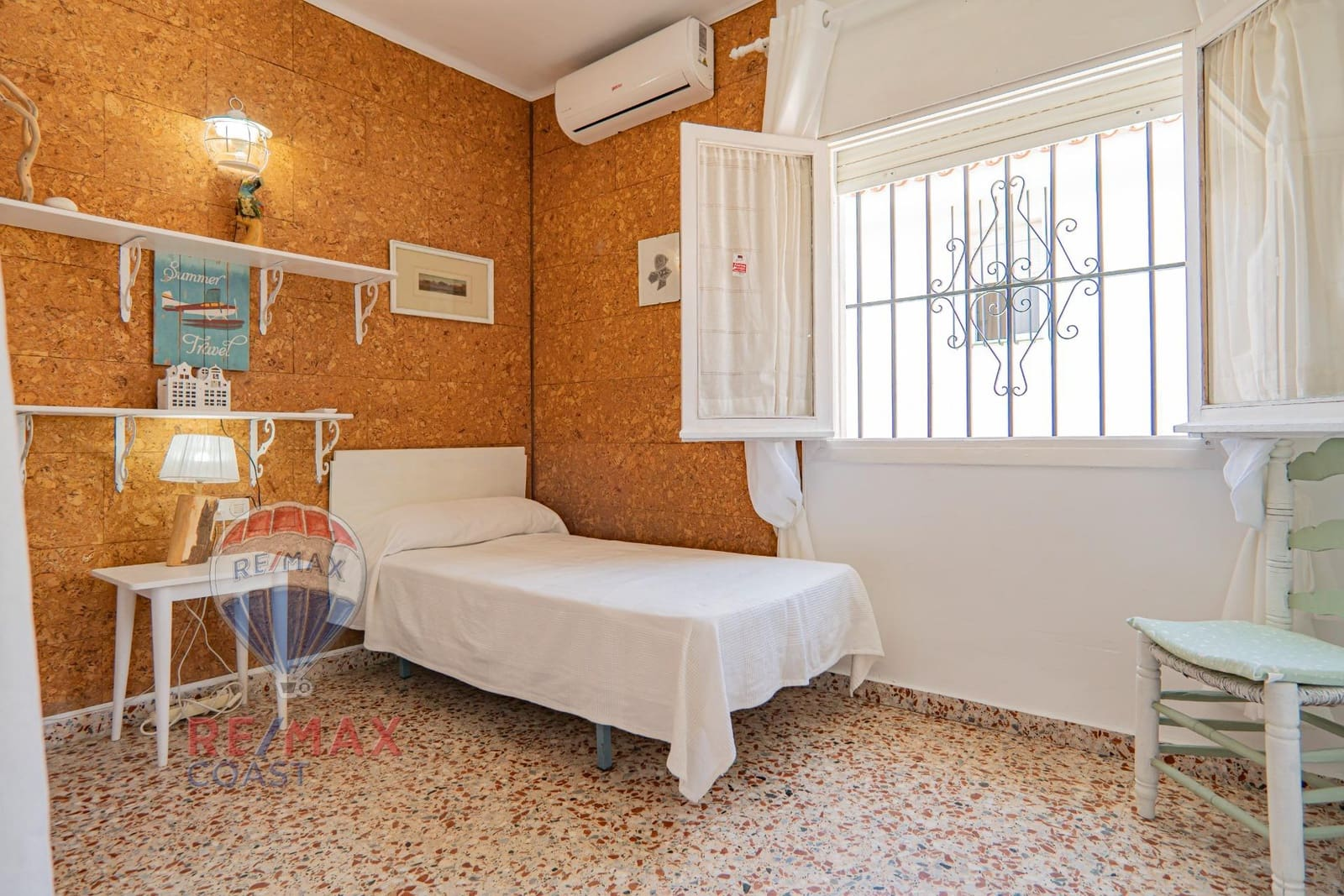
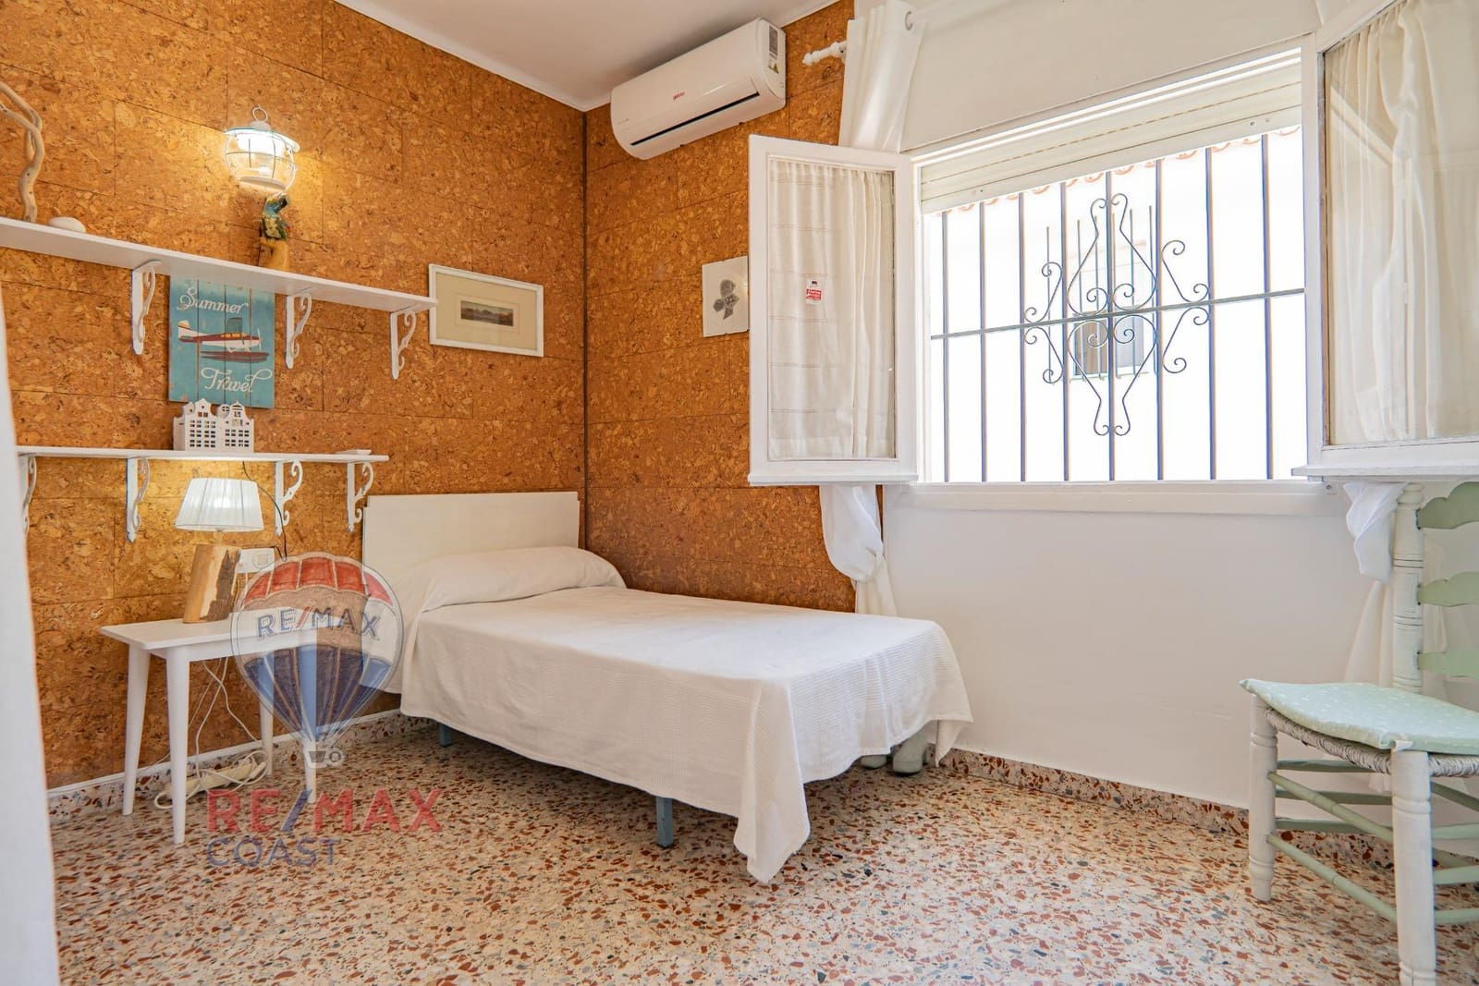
+ boots [859,726,930,774]
